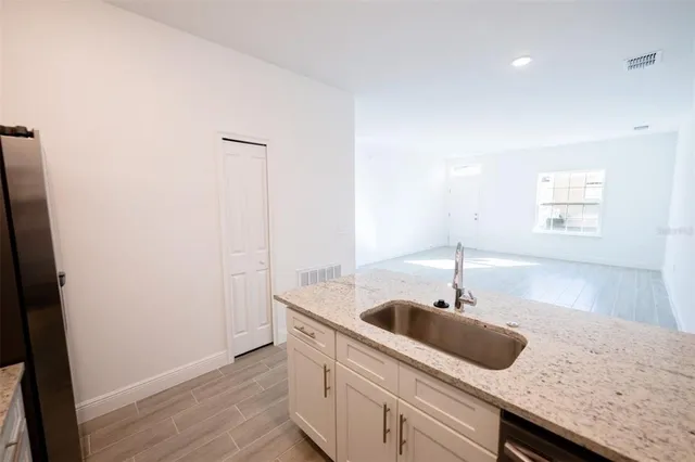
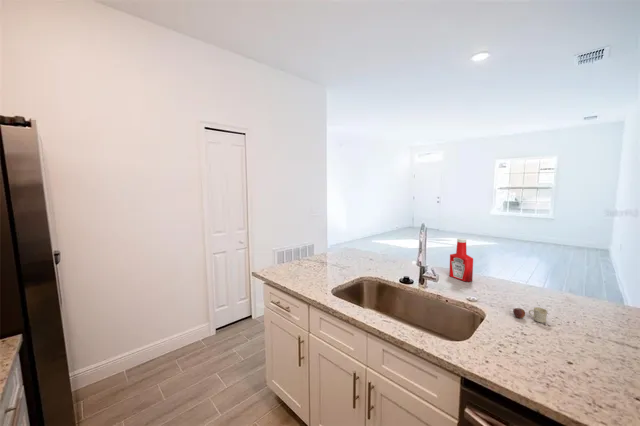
+ soap bottle [448,238,474,283]
+ mug [512,306,549,324]
